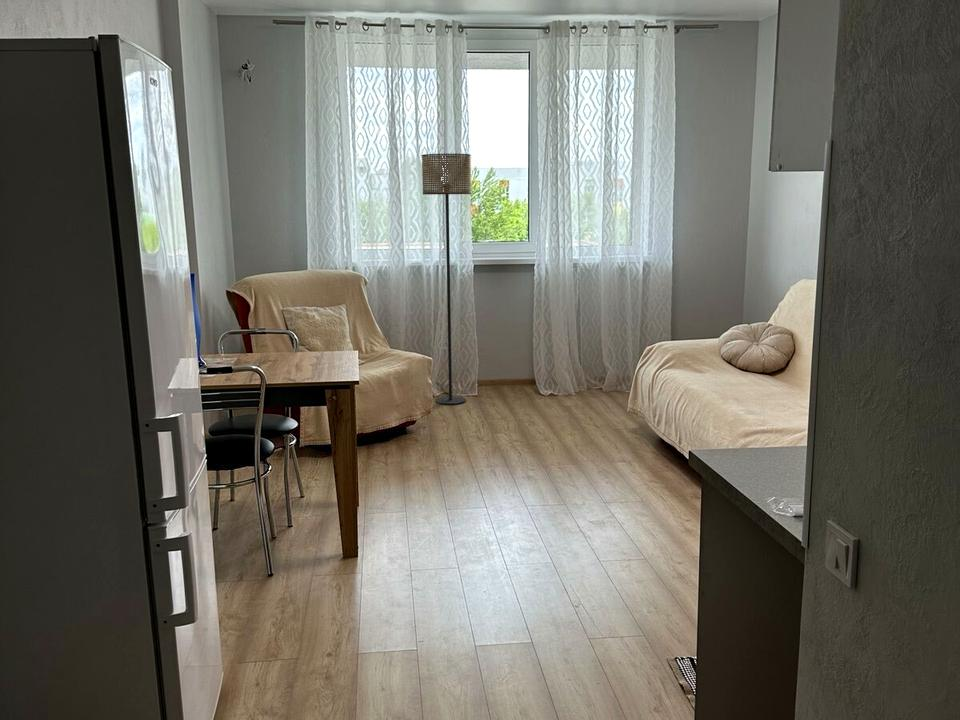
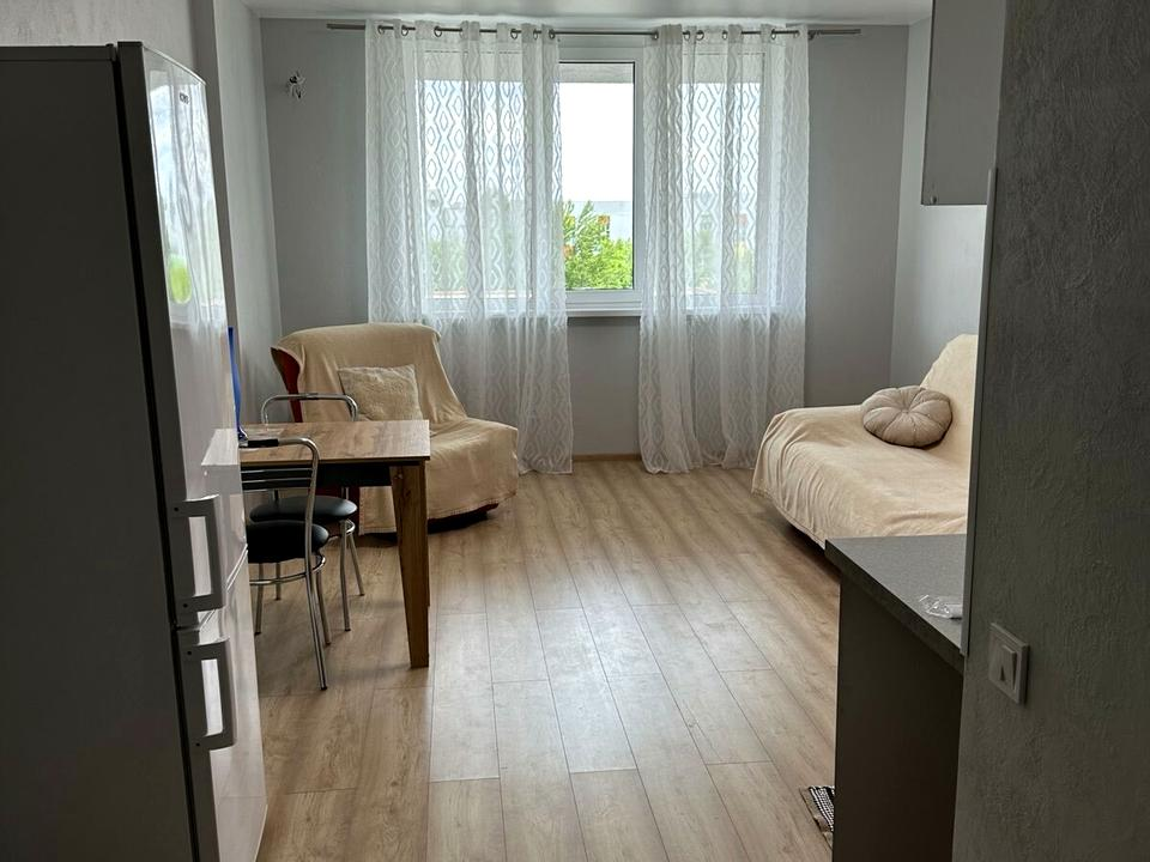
- floor lamp [421,153,473,405]
